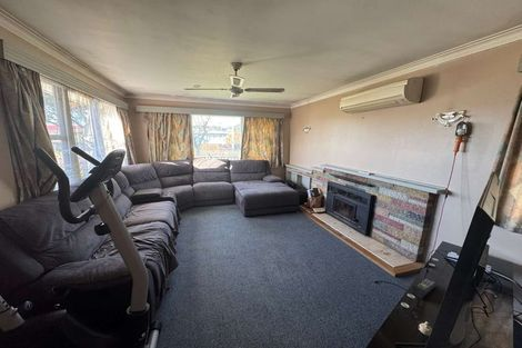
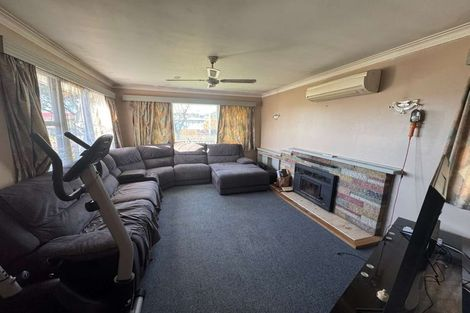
- remote control [411,277,439,300]
